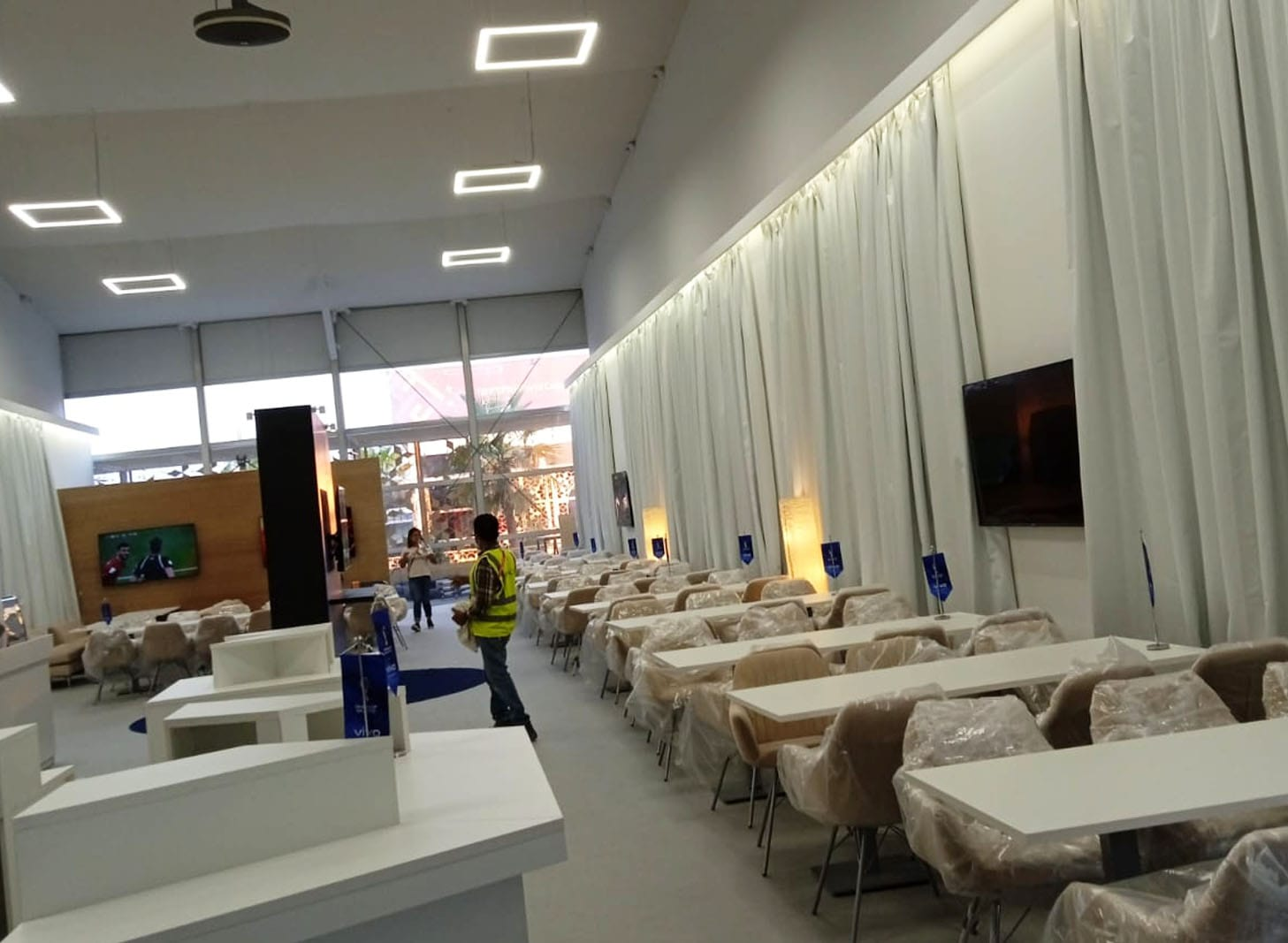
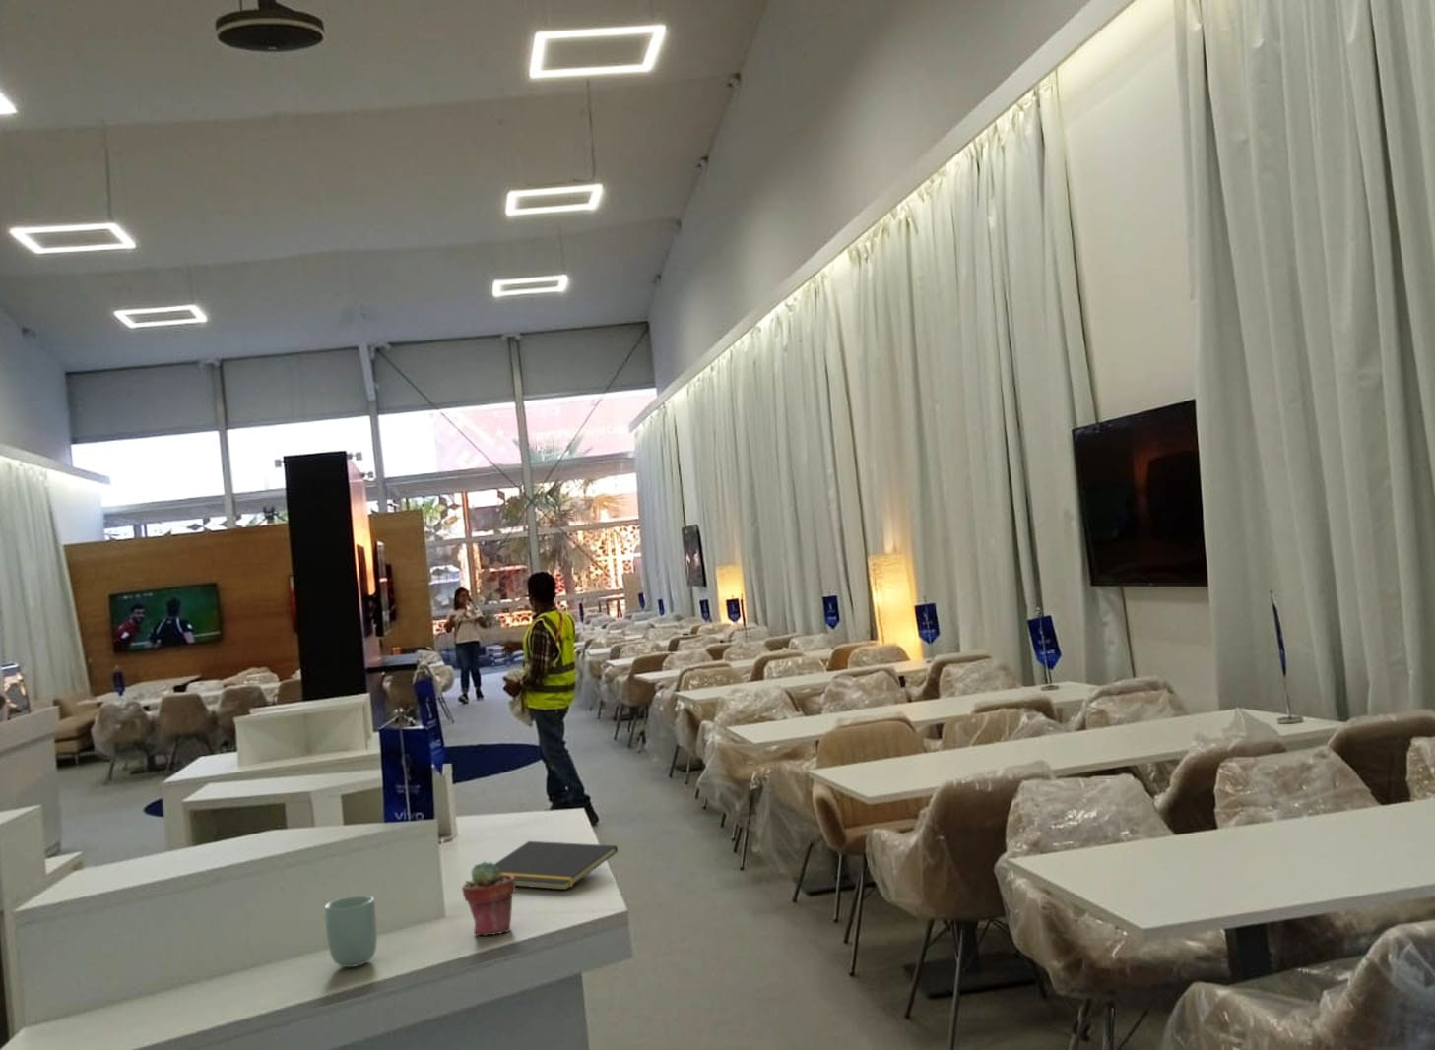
+ cup [324,895,378,969]
+ notepad [494,841,618,891]
+ potted succulent [461,860,517,935]
